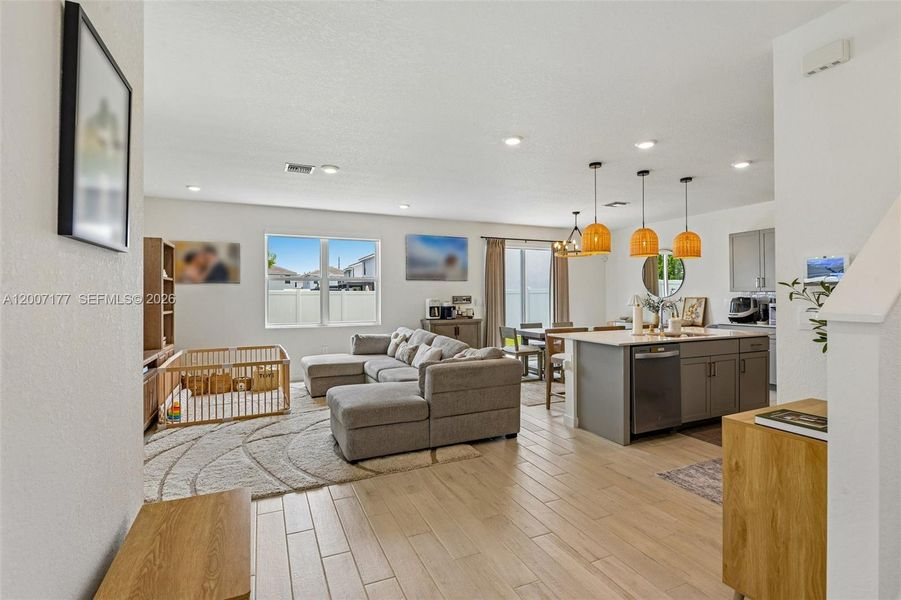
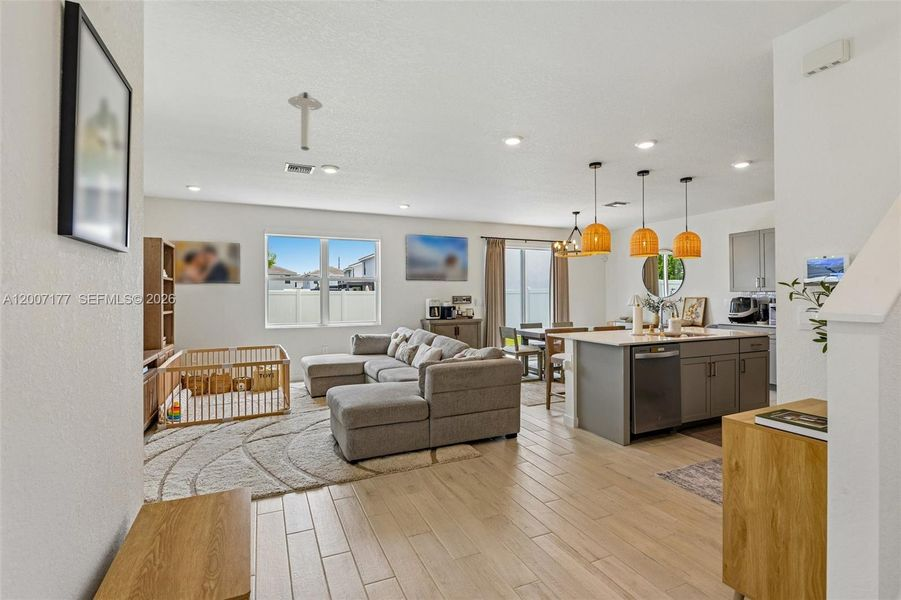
+ ceiling light [287,91,324,151]
